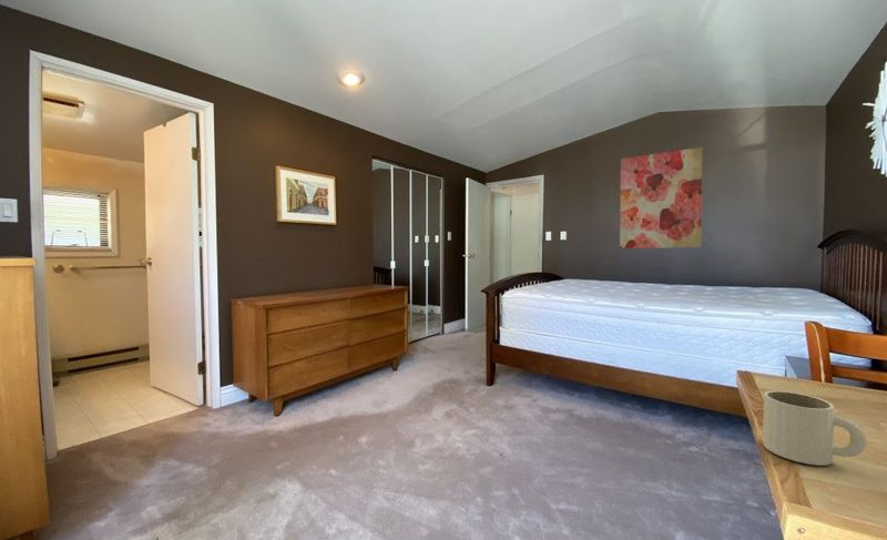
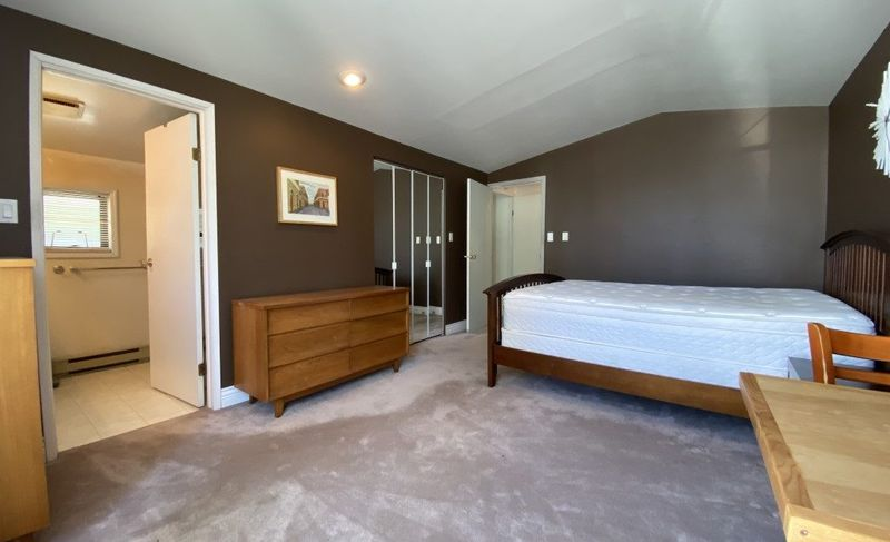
- mug [762,389,868,467]
- wall art [619,146,704,249]
